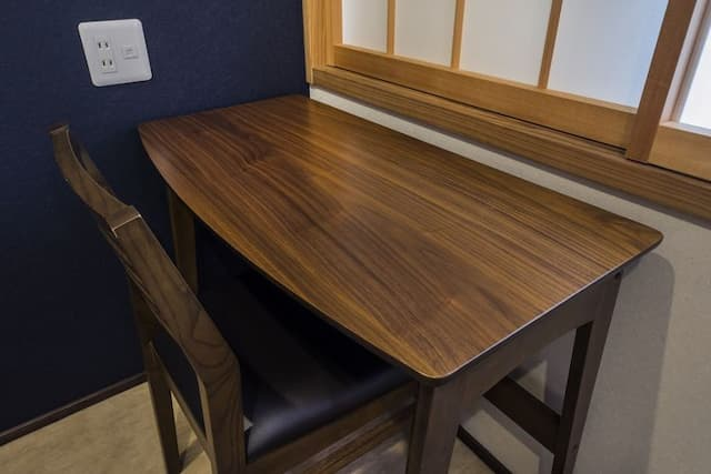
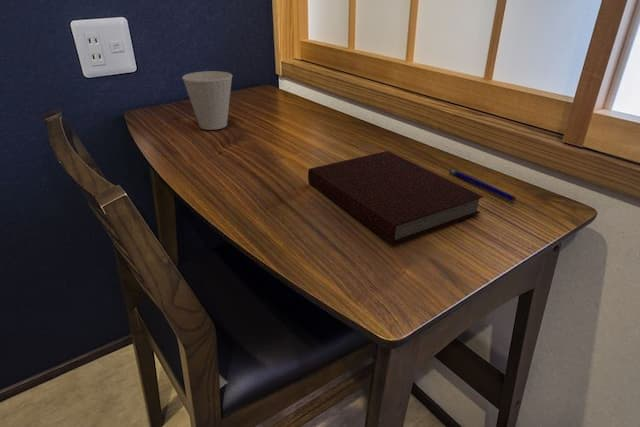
+ pen [448,168,517,202]
+ notebook [307,150,484,245]
+ cup [181,70,233,131]
